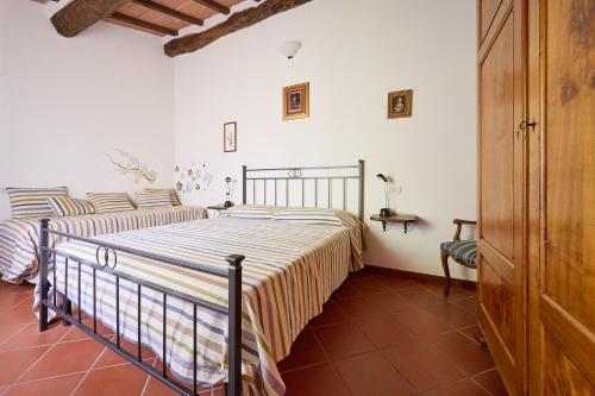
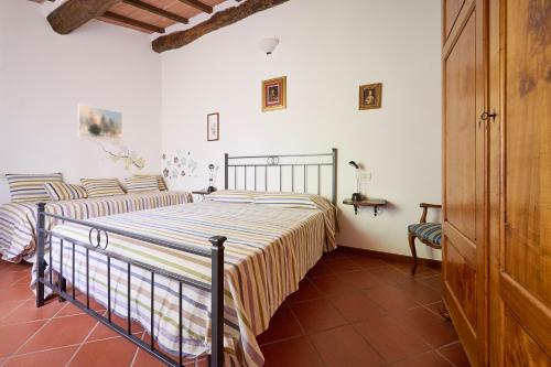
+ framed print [77,102,123,144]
